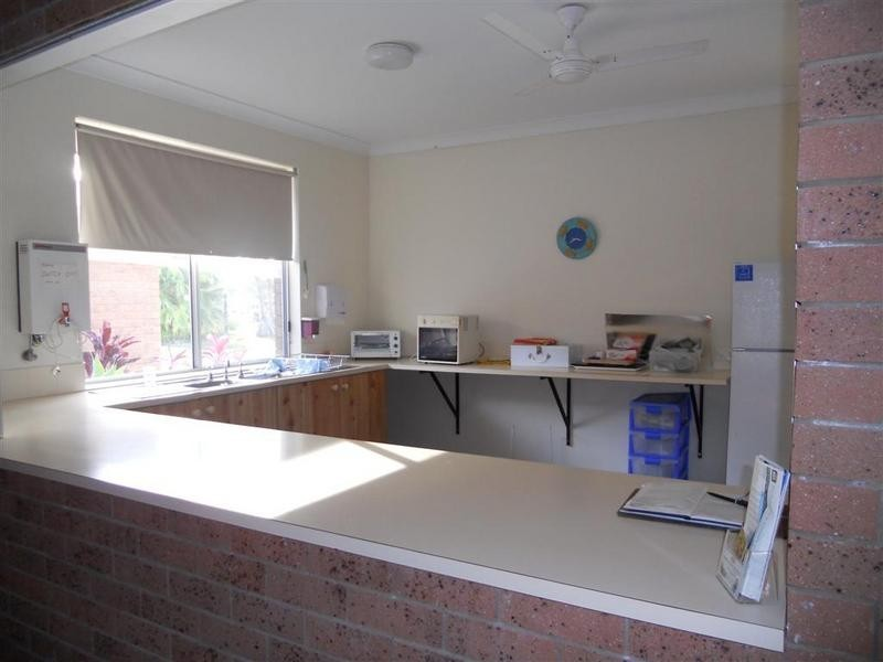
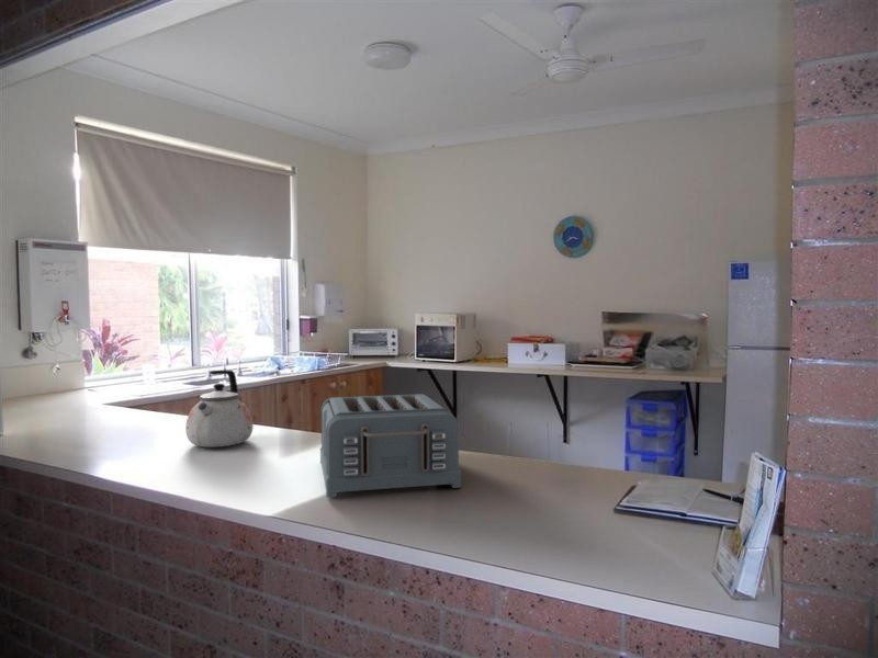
+ toaster [319,393,462,498]
+ kettle [184,368,255,449]
